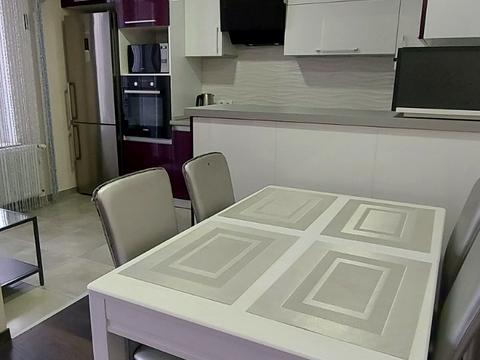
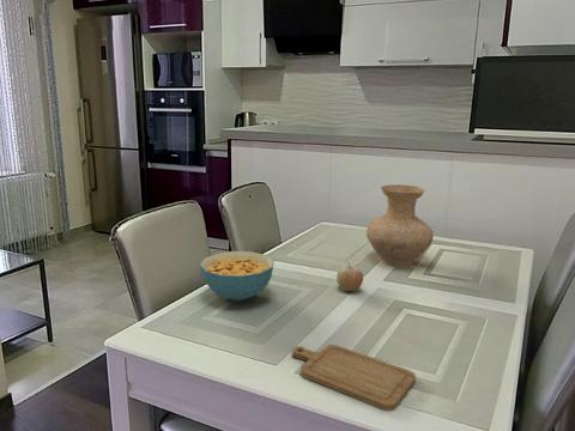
+ cereal bowl [199,250,276,302]
+ chopping board [291,344,417,412]
+ fruit [335,263,364,292]
+ vase [365,183,434,268]
